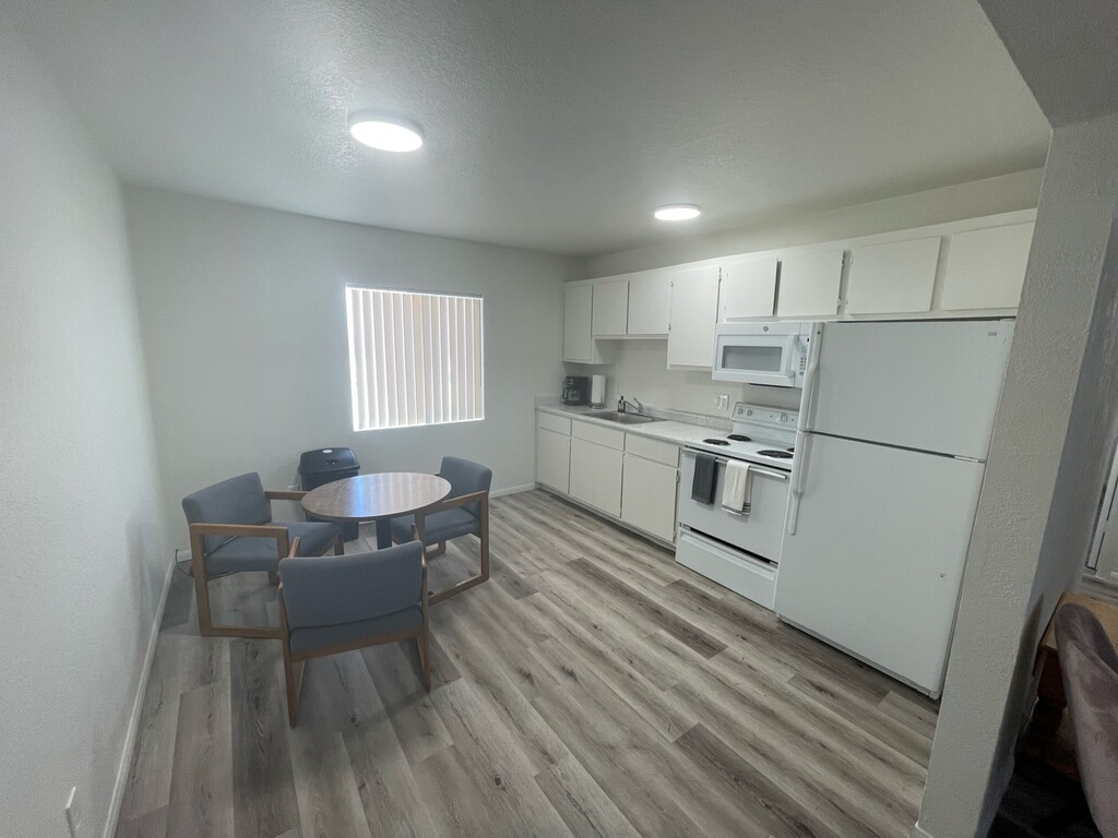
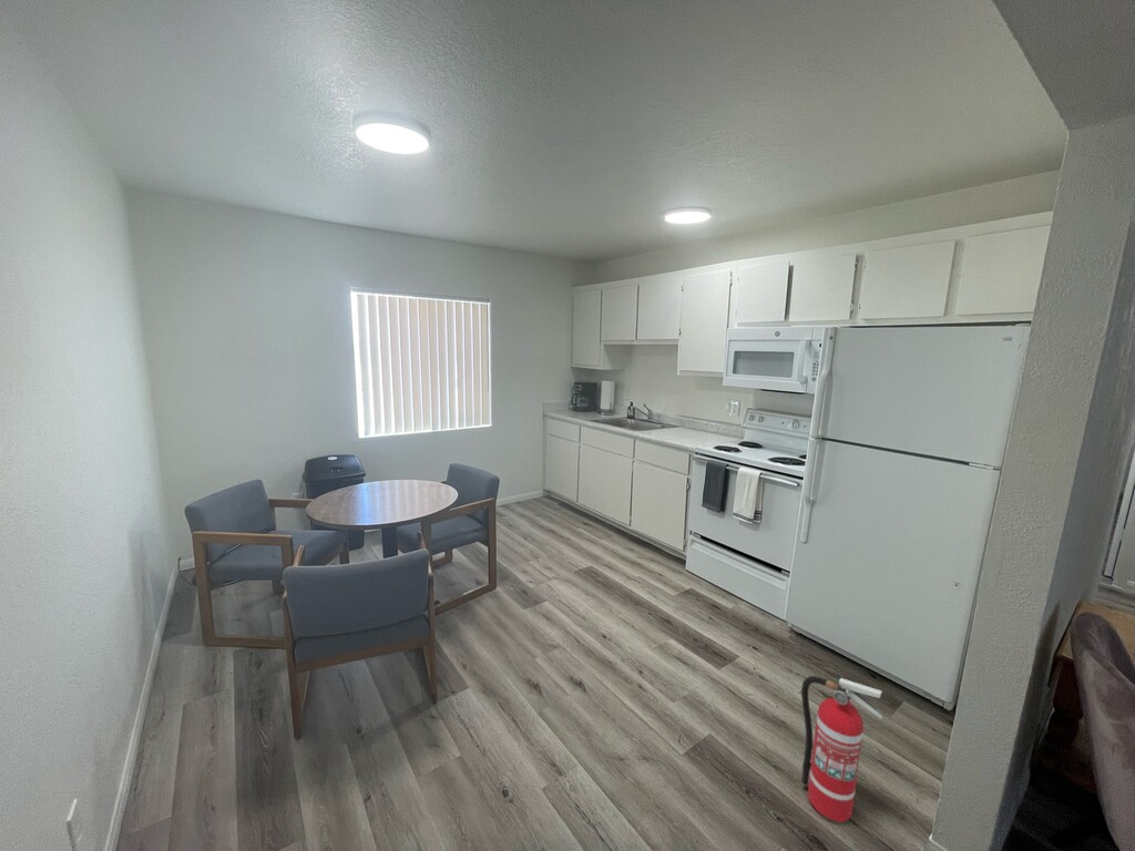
+ fire extinguisher [800,675,883,823]
